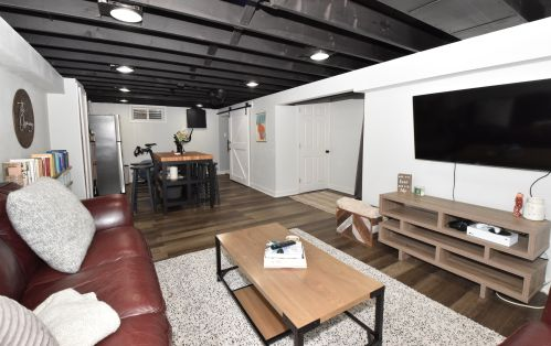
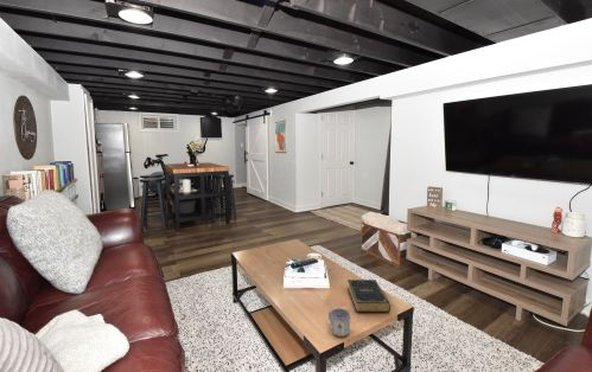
+ book [346,278,392,313]
+ mug [327,307,351,338]
